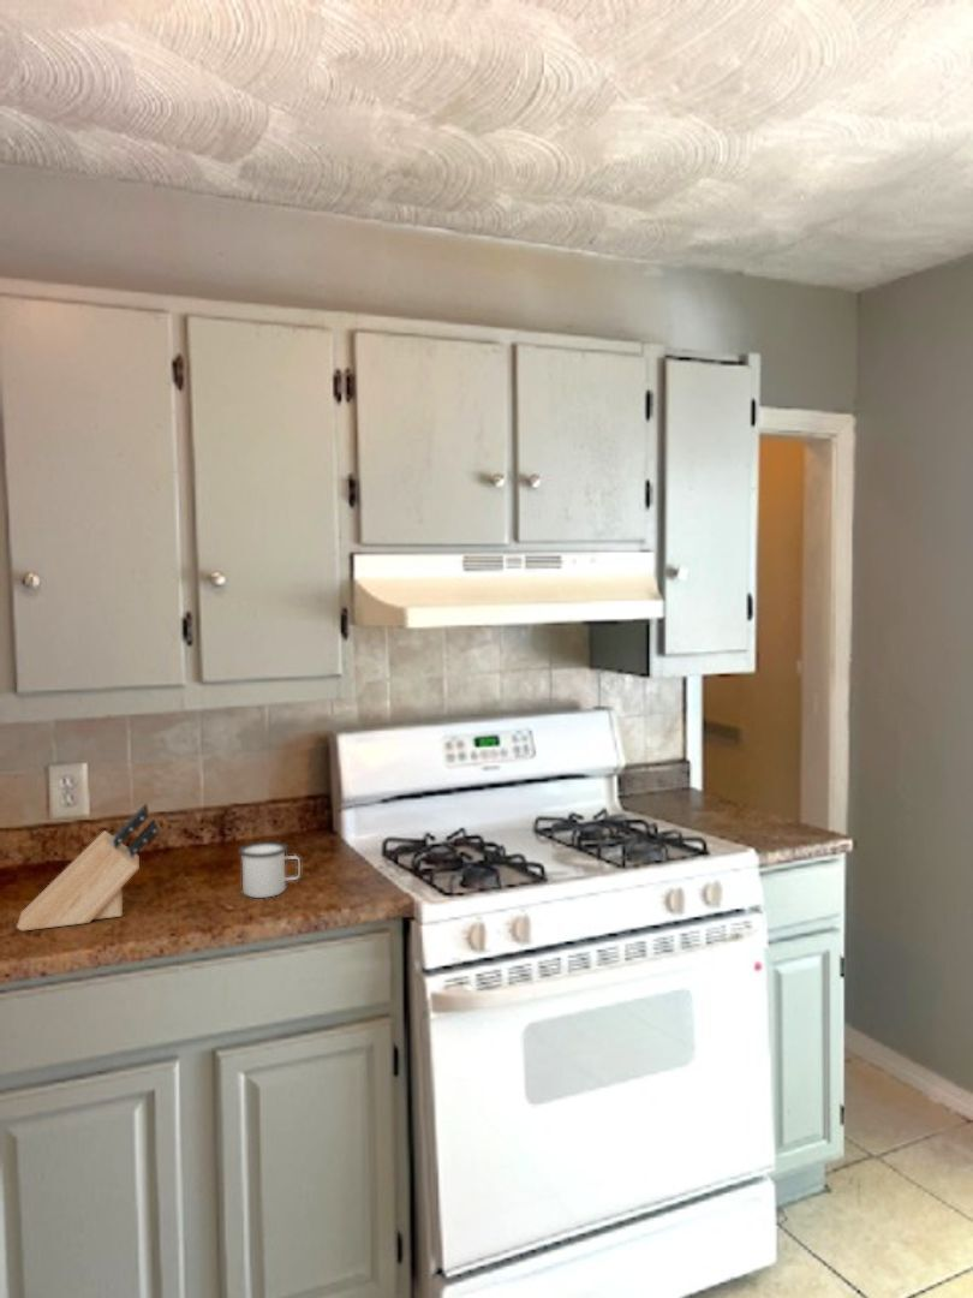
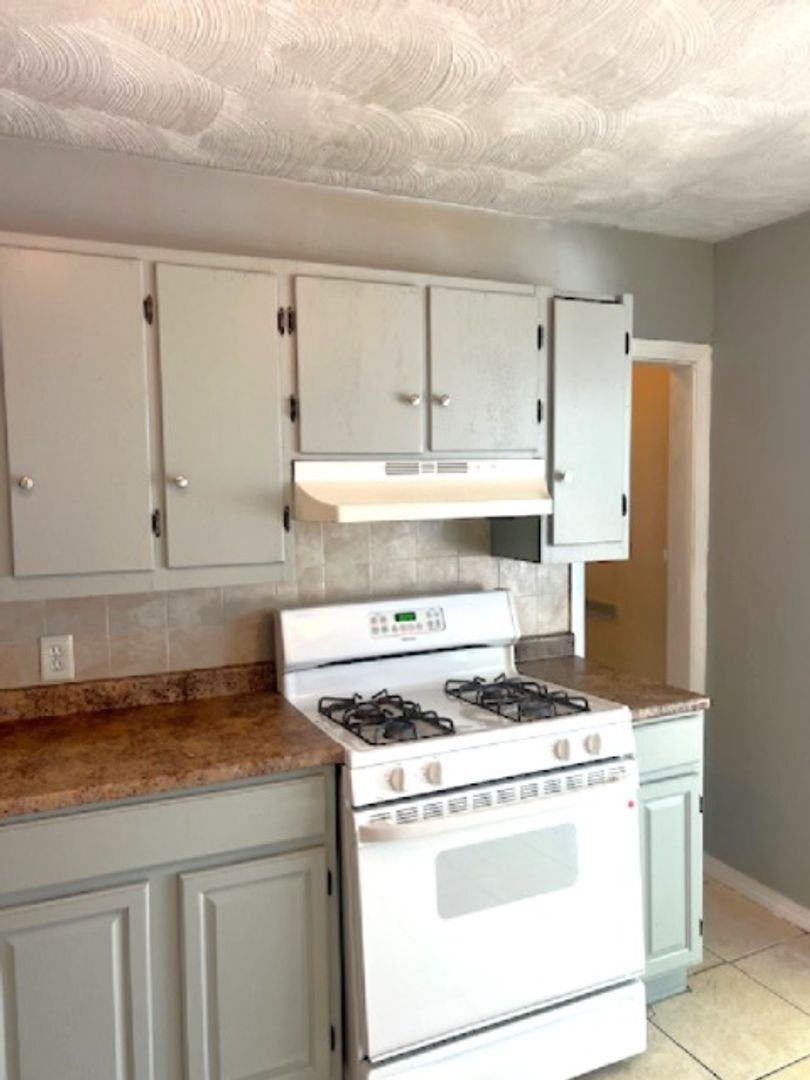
- knife block [16,803,160,933]
- mug [238,840,302,899]
